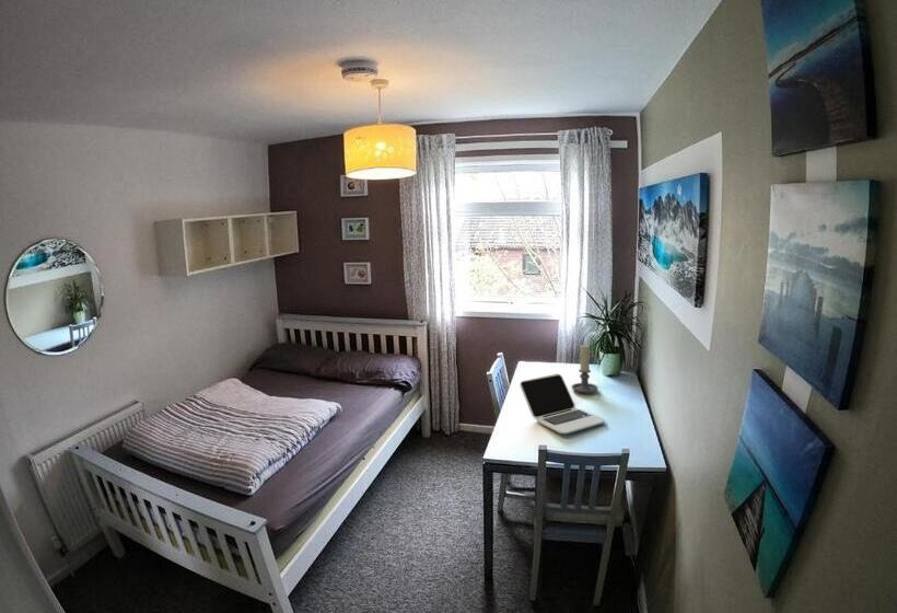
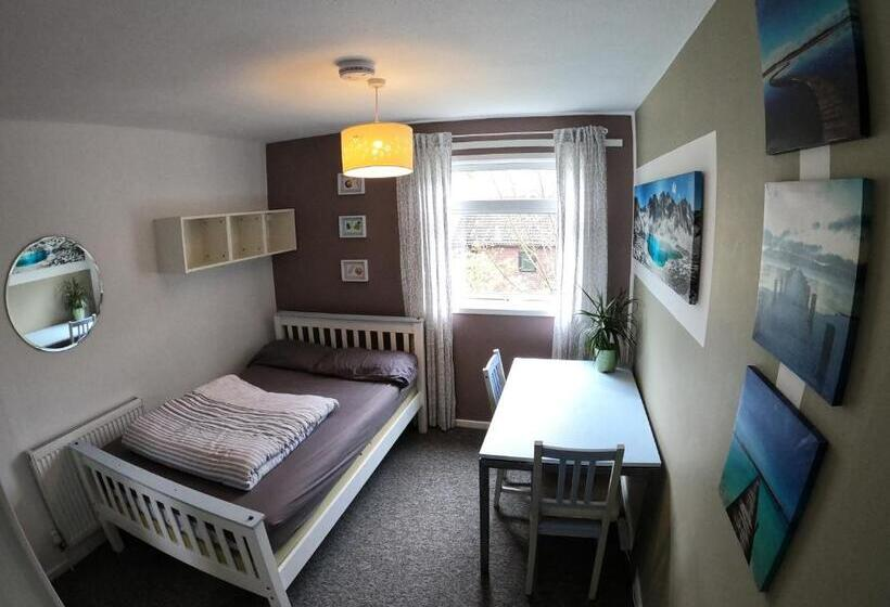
- laptop [519,373,606,435]
- candle holder [571,344,599,394]
